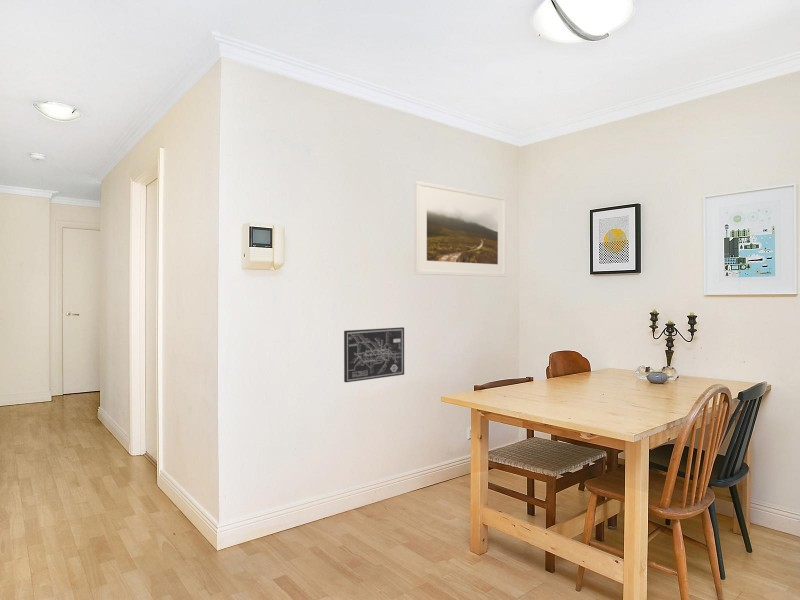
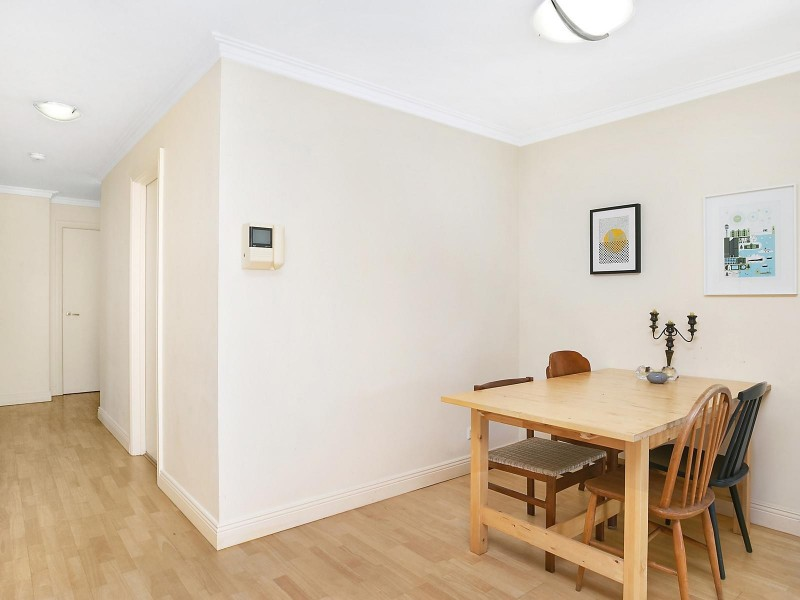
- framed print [414,180,507,278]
- wall art [343,326,405,383]
